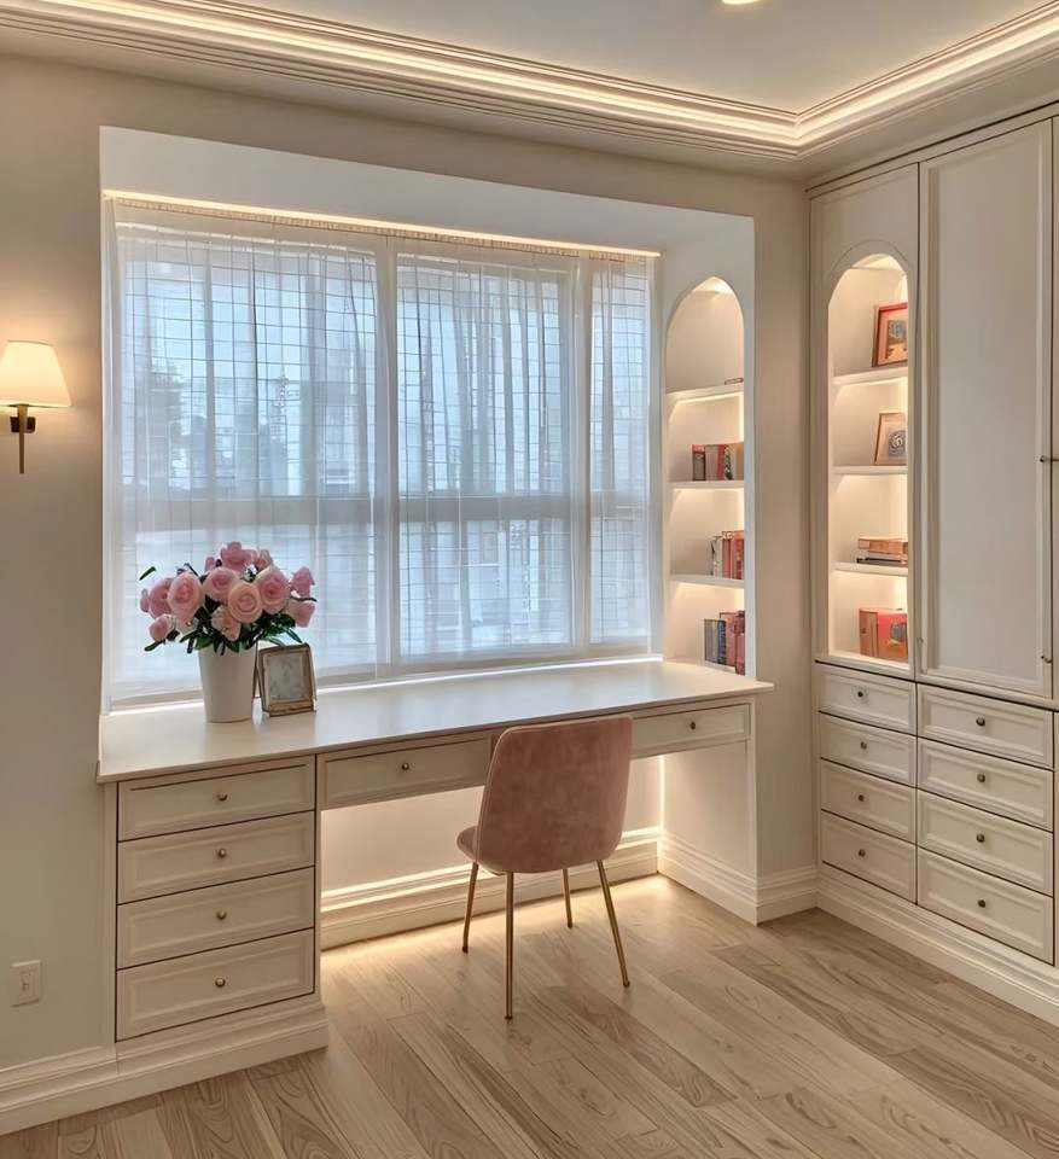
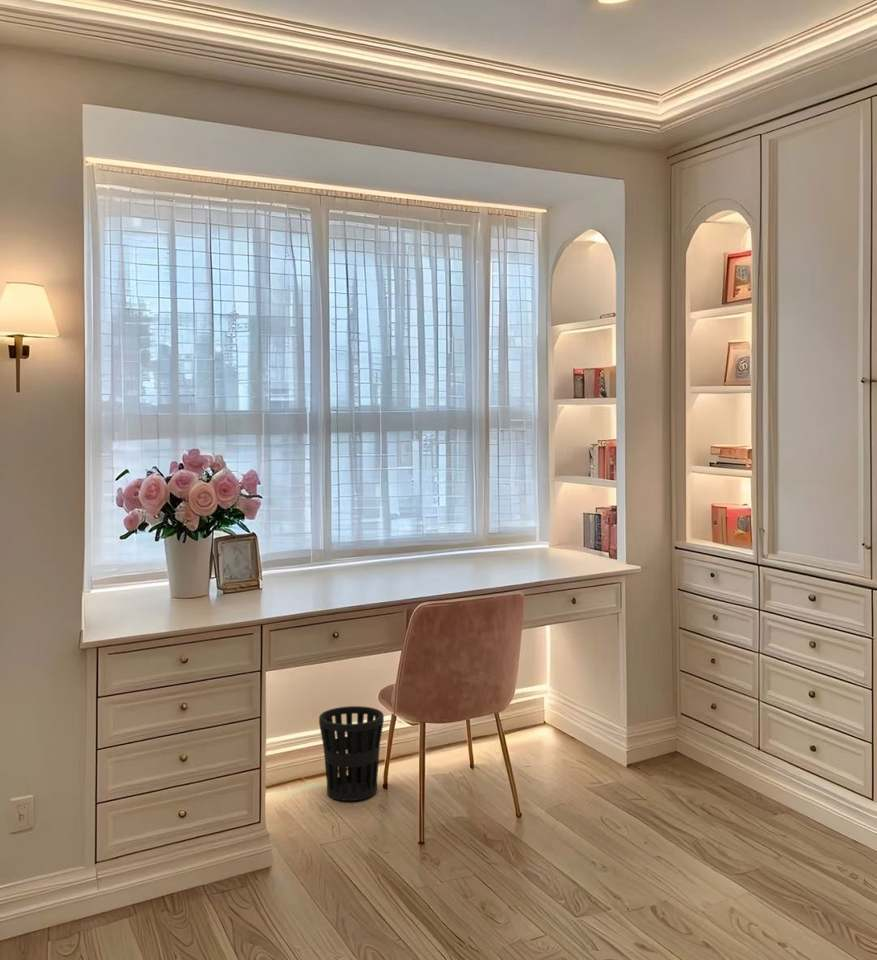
+ wastebasket [318,705,385,802]
